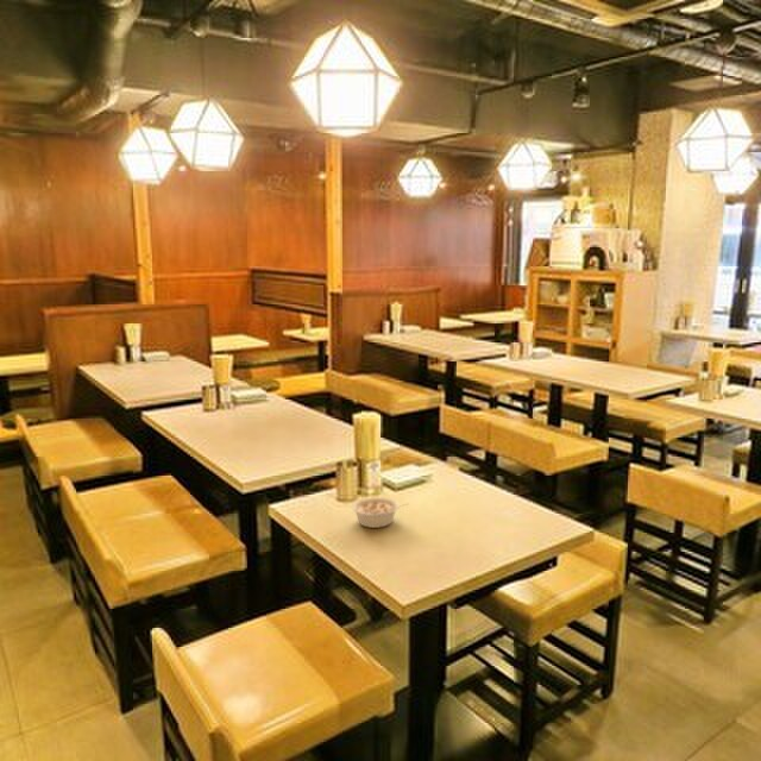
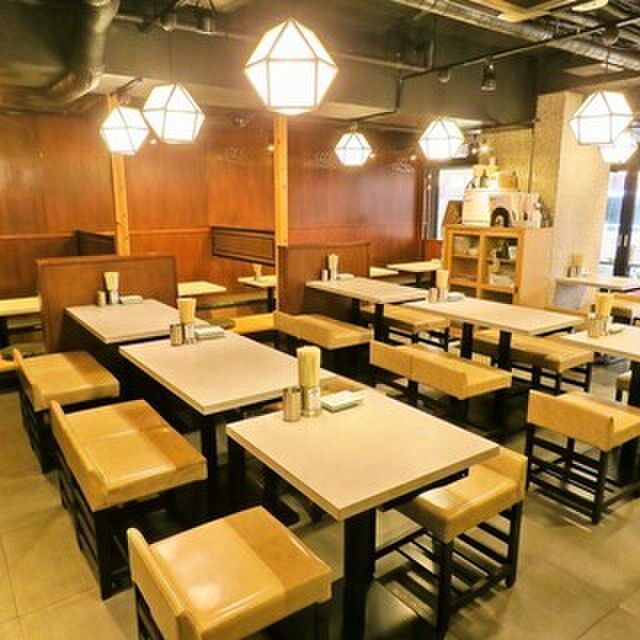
- legume [351,496,410,529]
